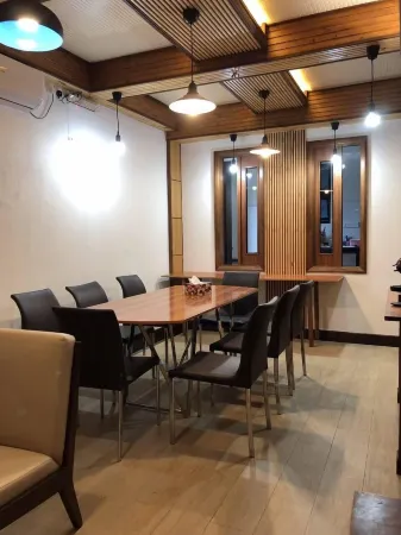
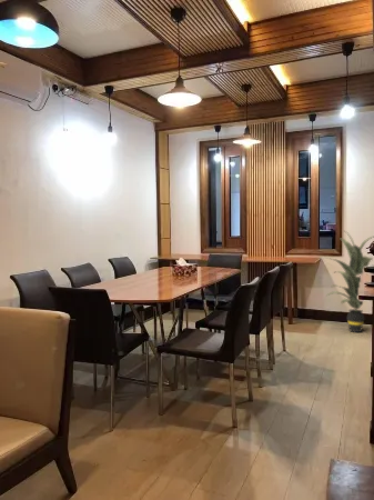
+ indoor plant [321,229,374,333]
